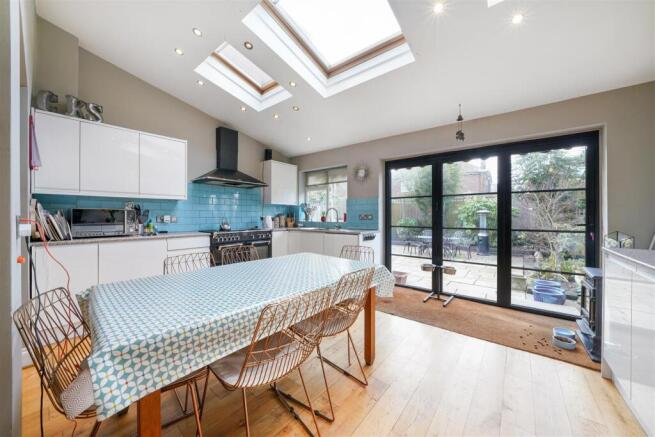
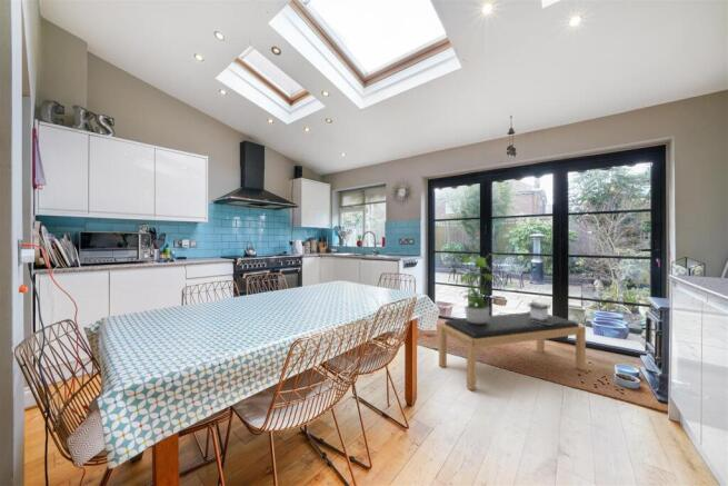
+ potted plant [451,252,502,324]
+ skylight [512,298,570,325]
+ bench [438,311,587,391]
